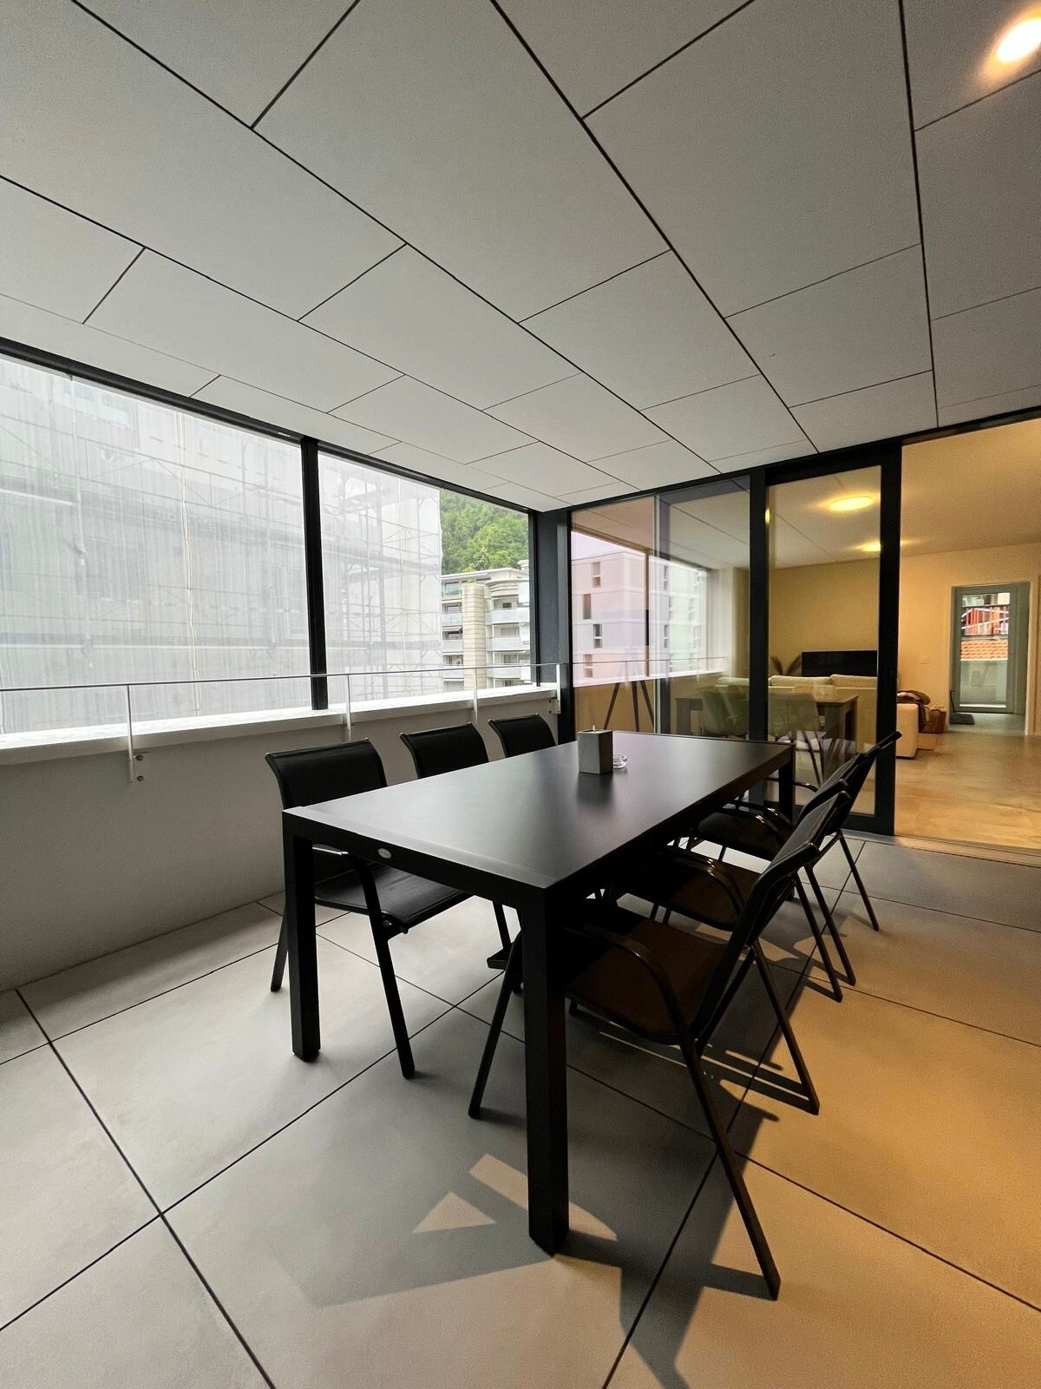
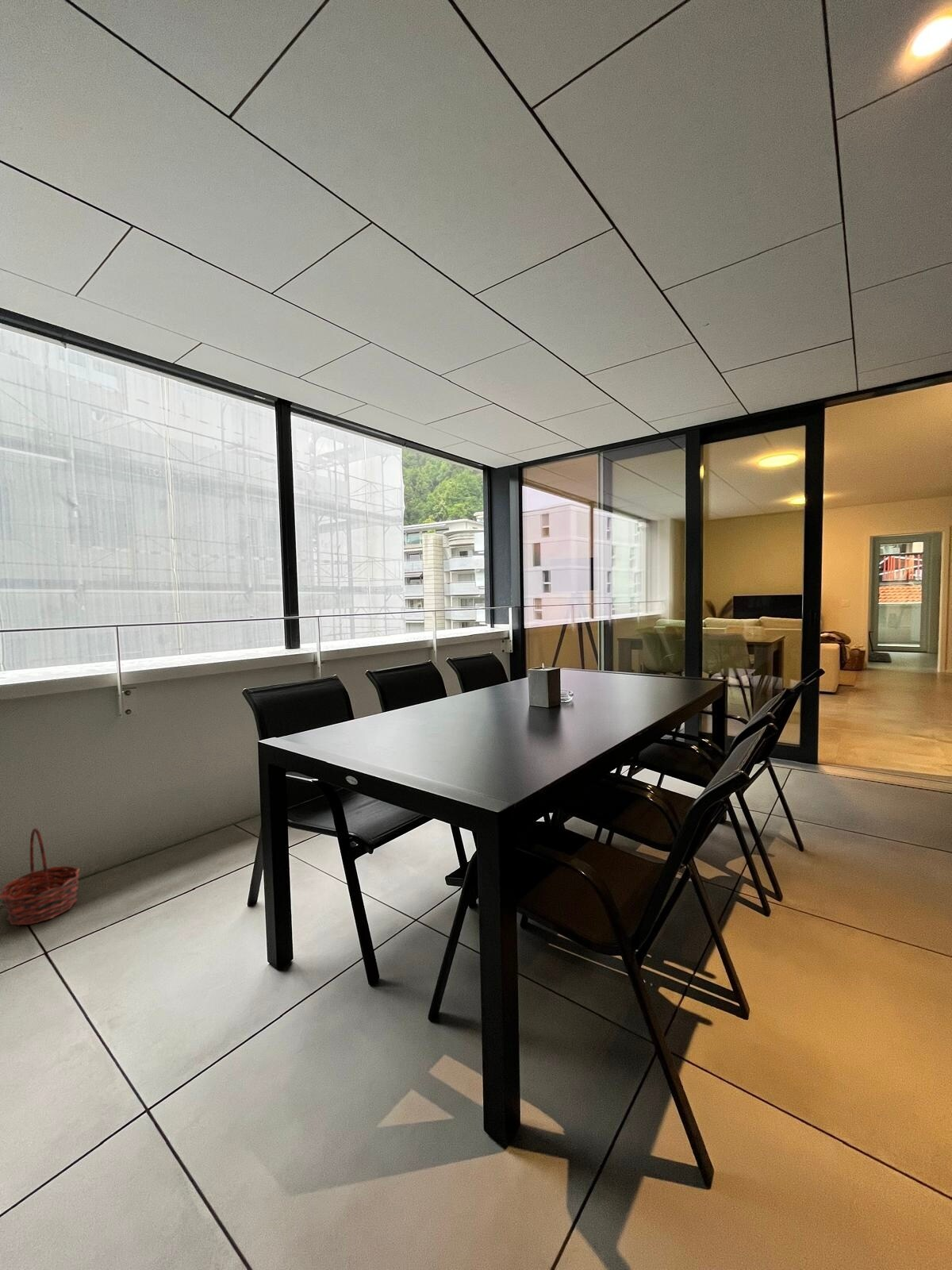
+ basket [0,828,81,926]
